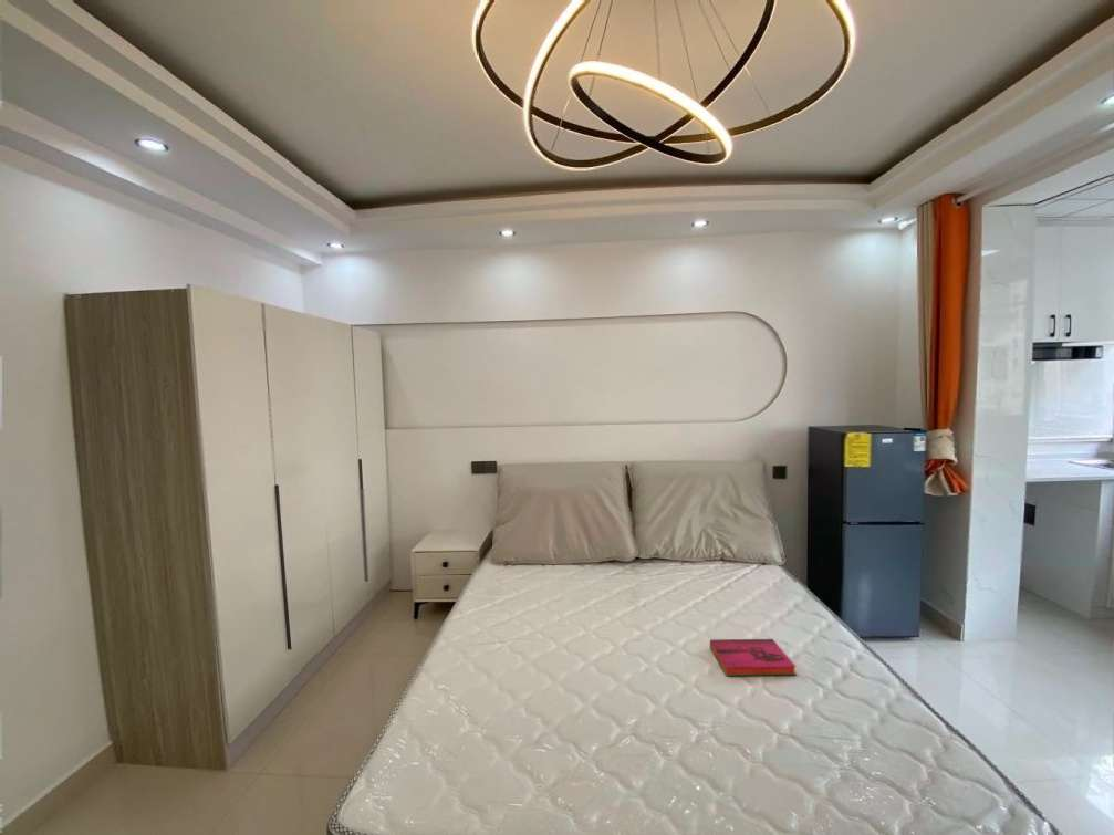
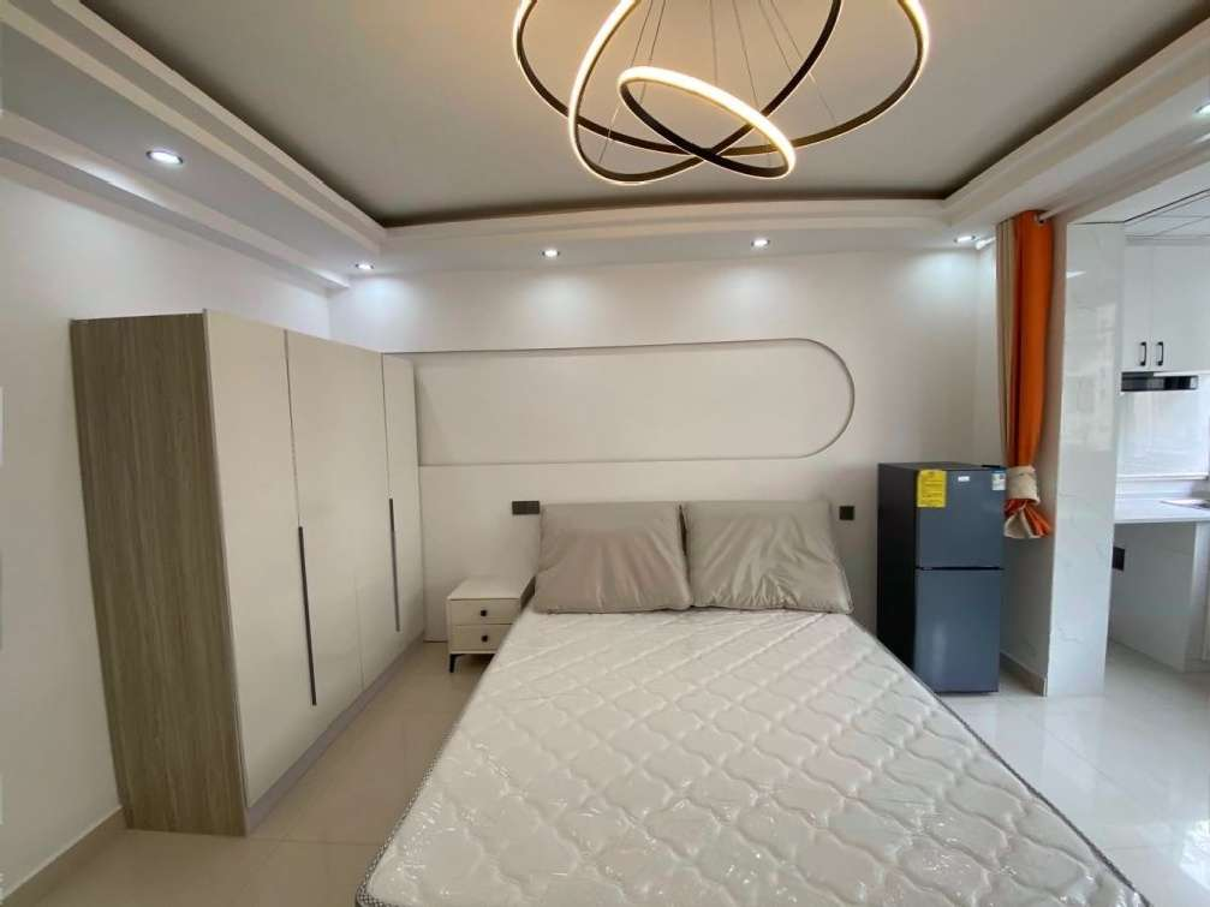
- hardback book [709,638,797,677]
